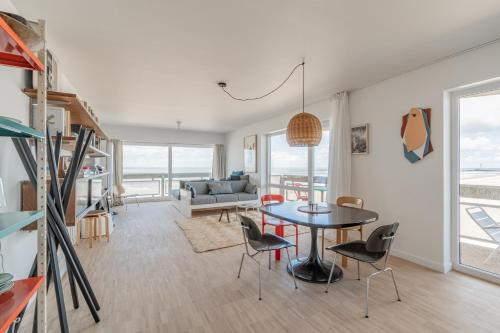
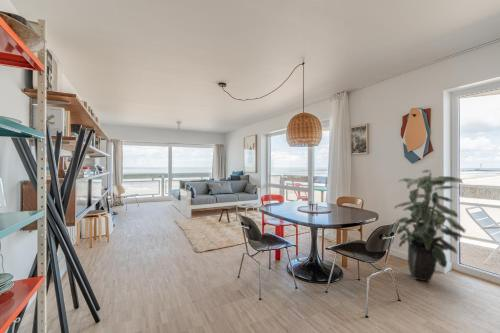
+ indoor plant [393,169,466,283]
